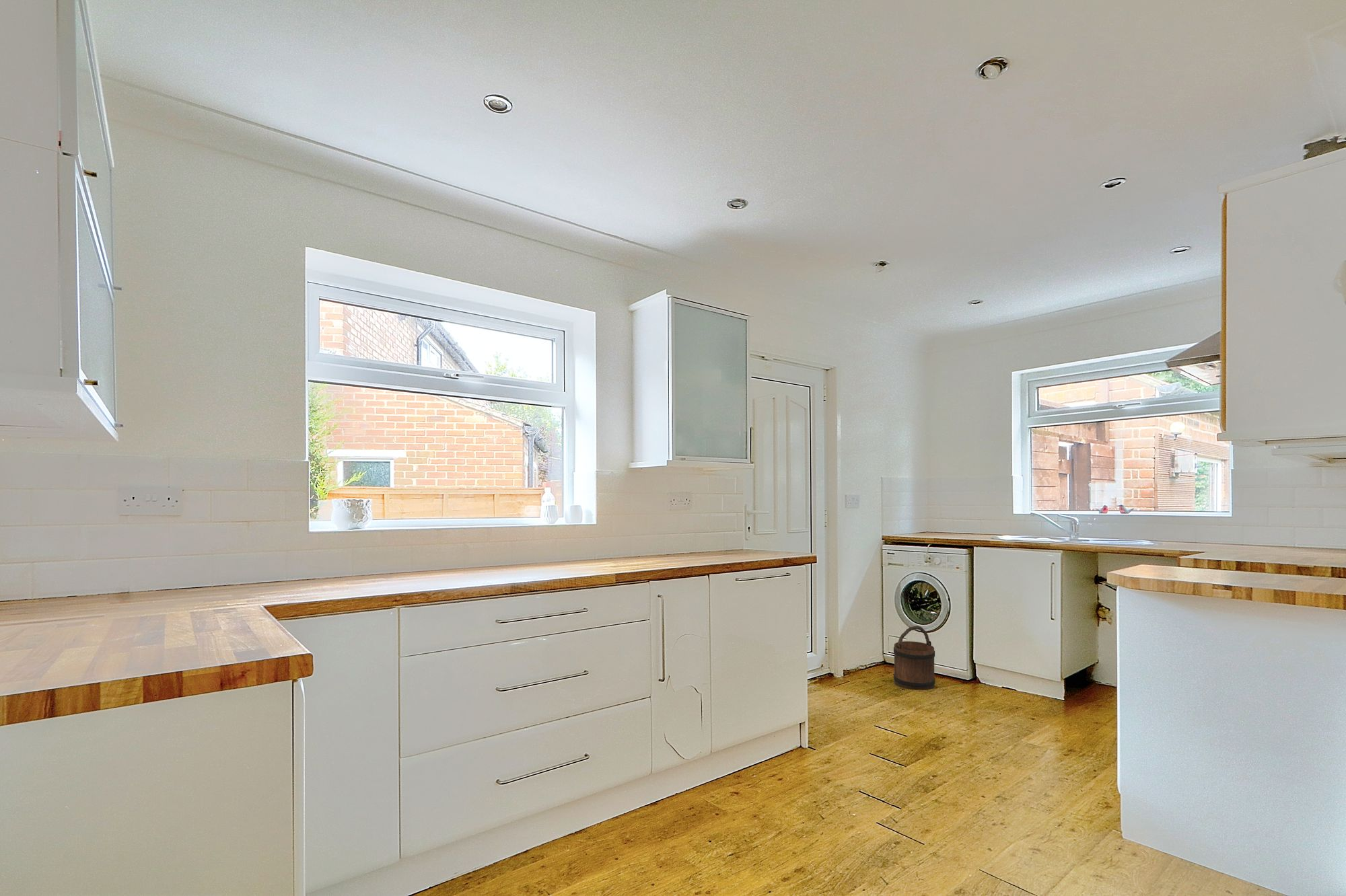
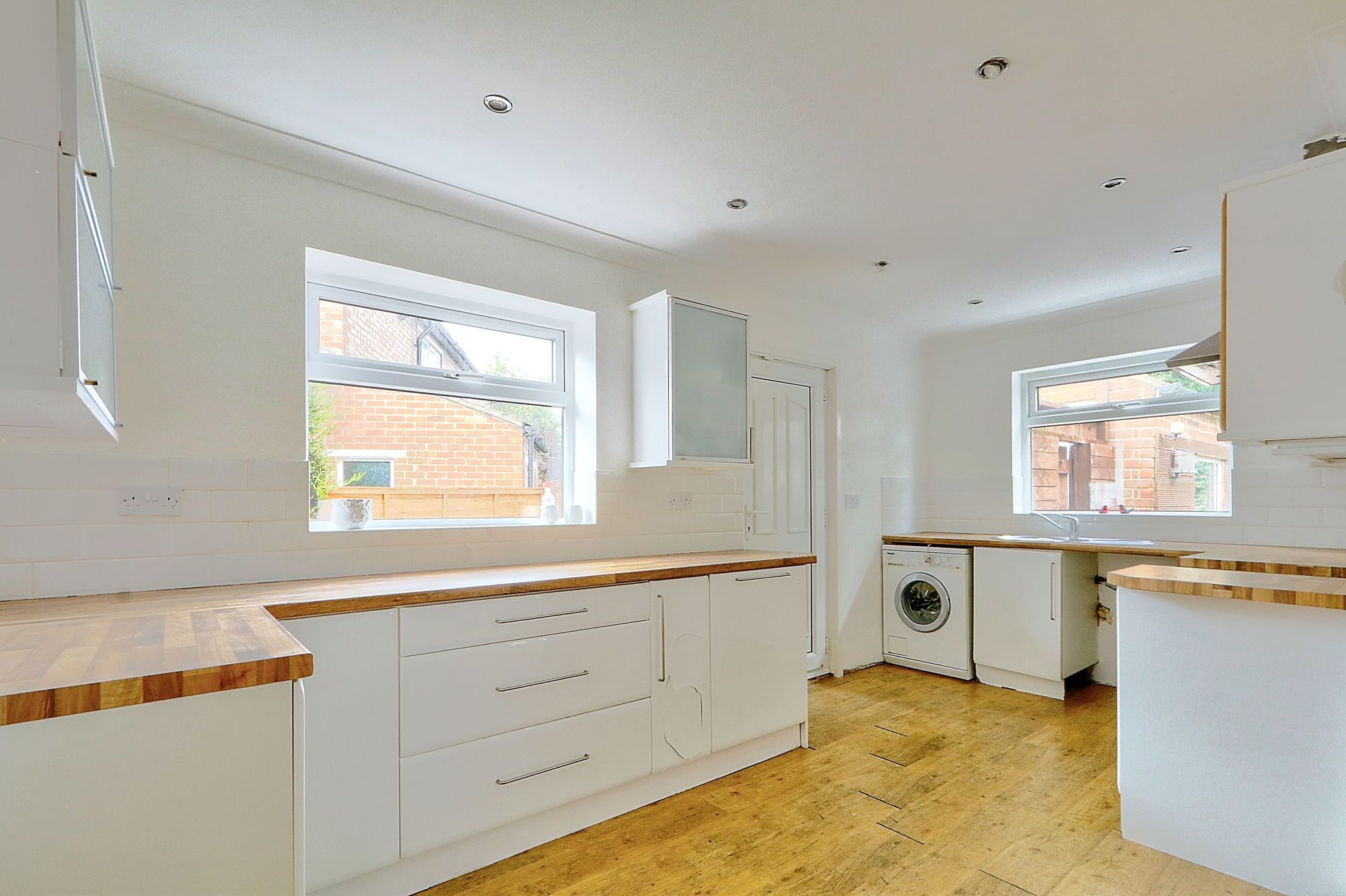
- bucket [893,625,935,691]
